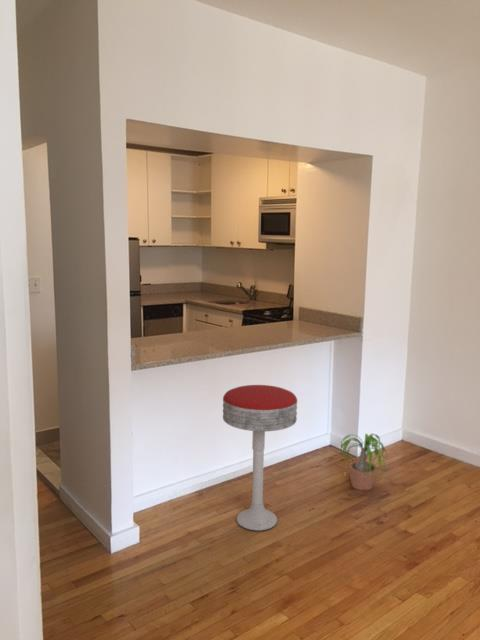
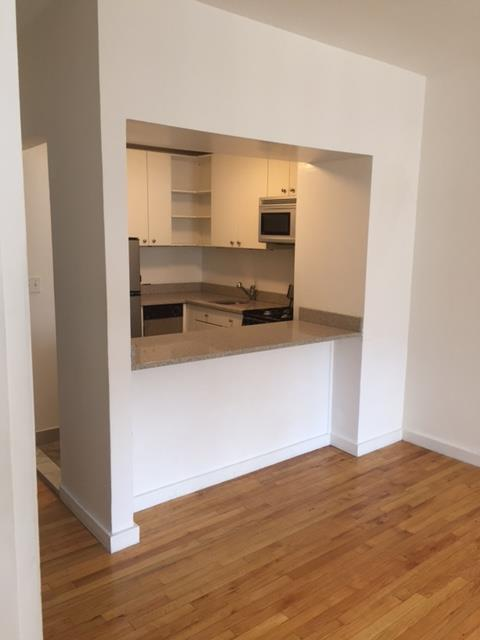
- bar stool [222,384,298,531]
- potted plant [329,433,389,491]
